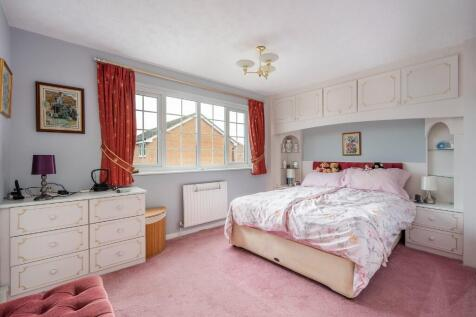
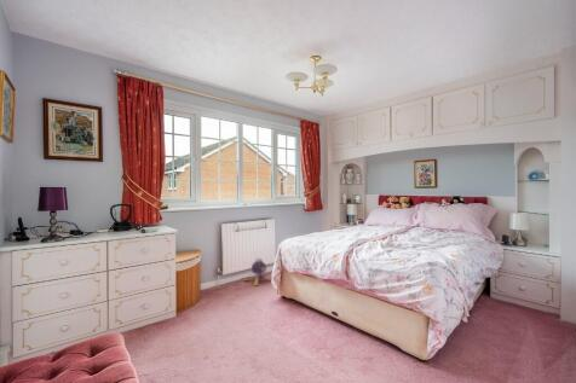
+ plush toy [243,256,272,288]
